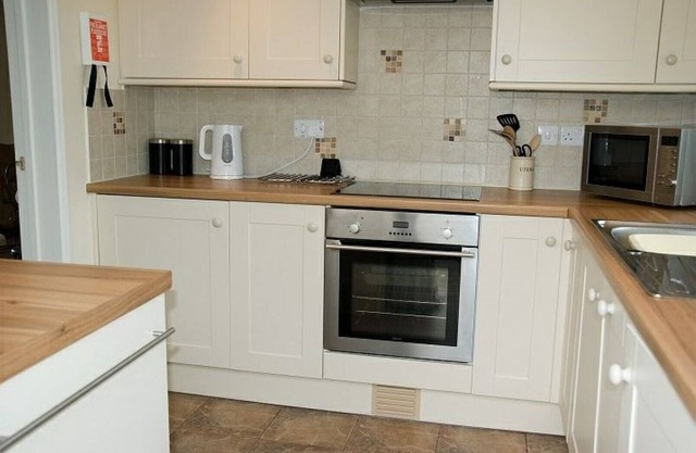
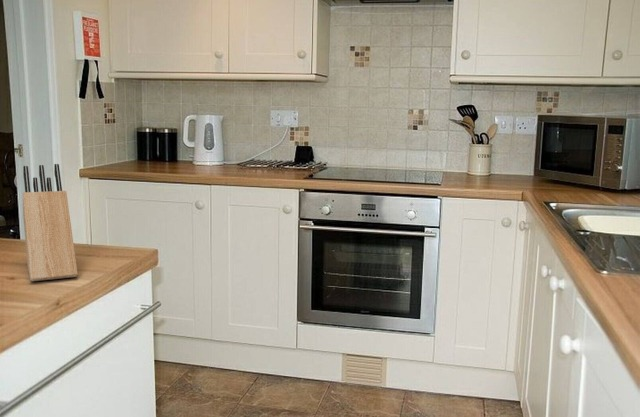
+ knife block [22,163,79,282]
